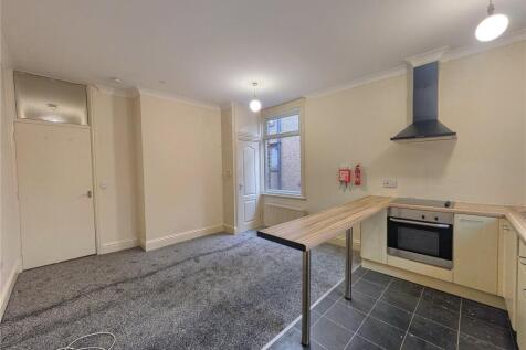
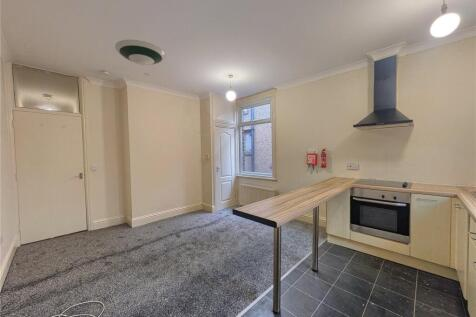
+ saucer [114,39,166,66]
